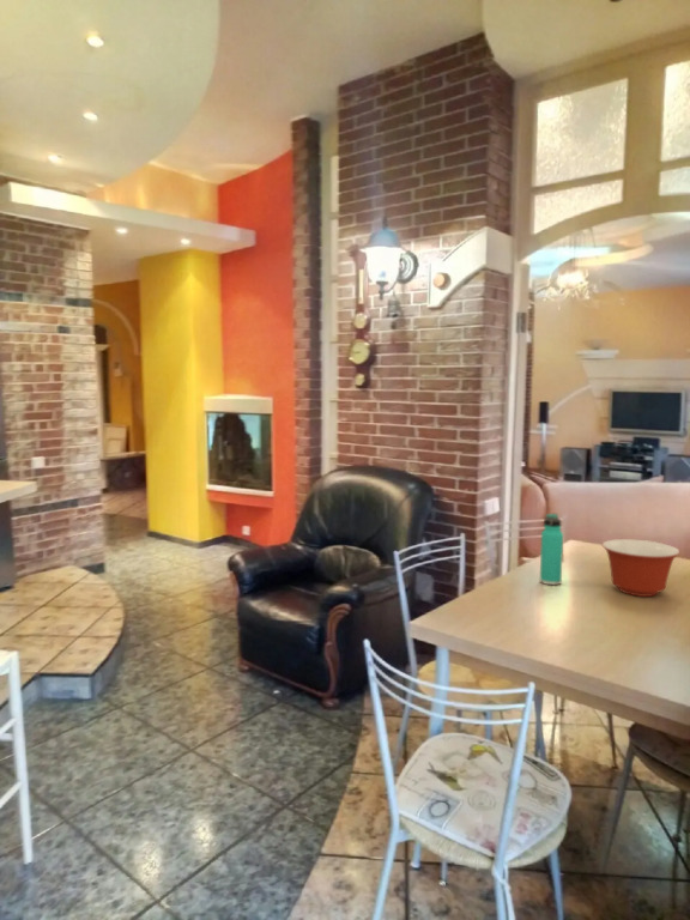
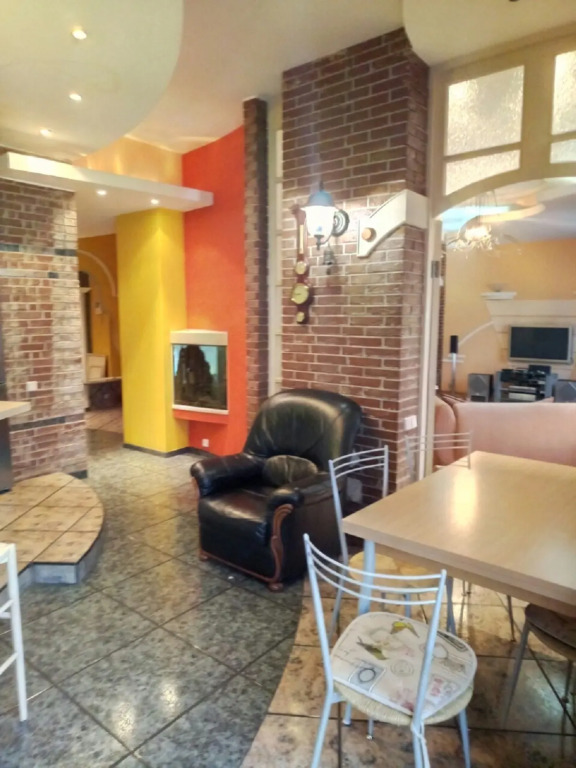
- mixing bowl [601,538,682,598]
- thermos bottle [539,512,564,586]
